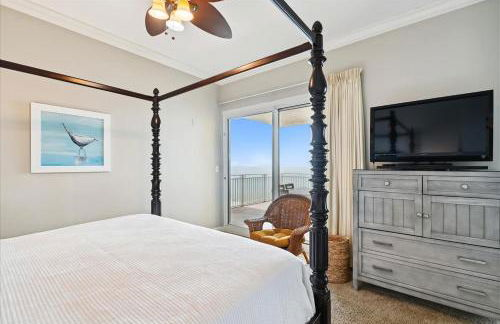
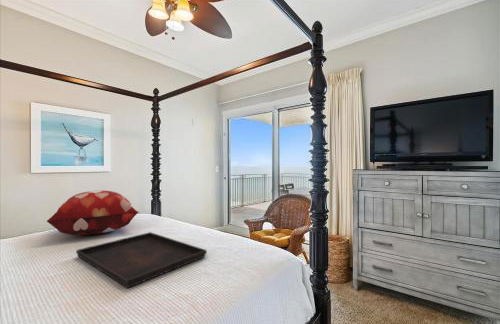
+ decorative pillow [46,190,140,236]
+ serving tray [75,231,208,289]
